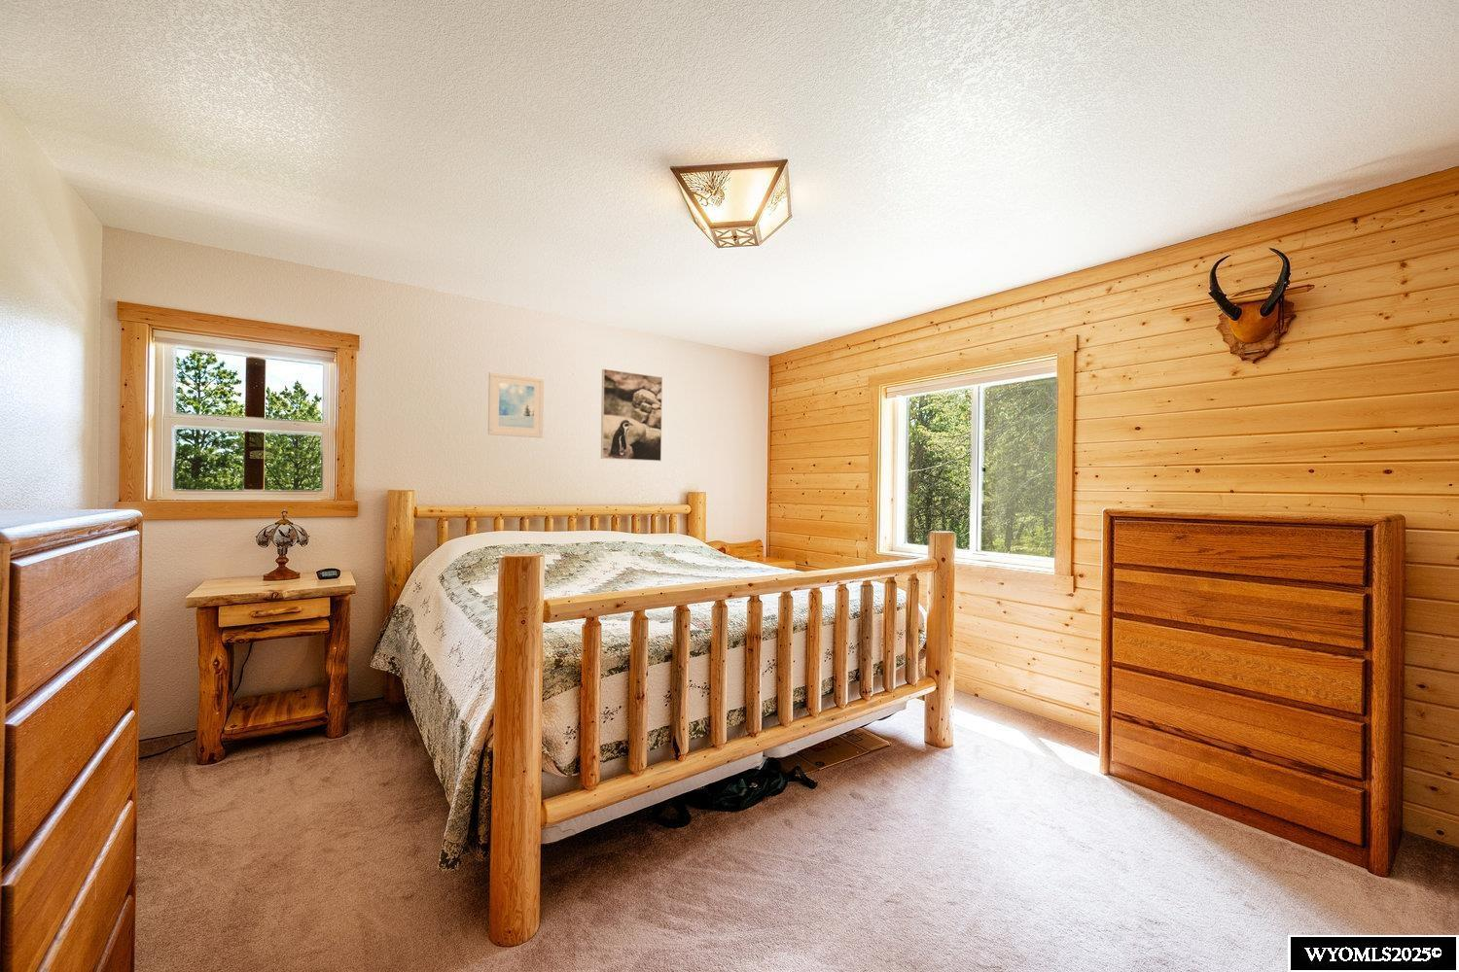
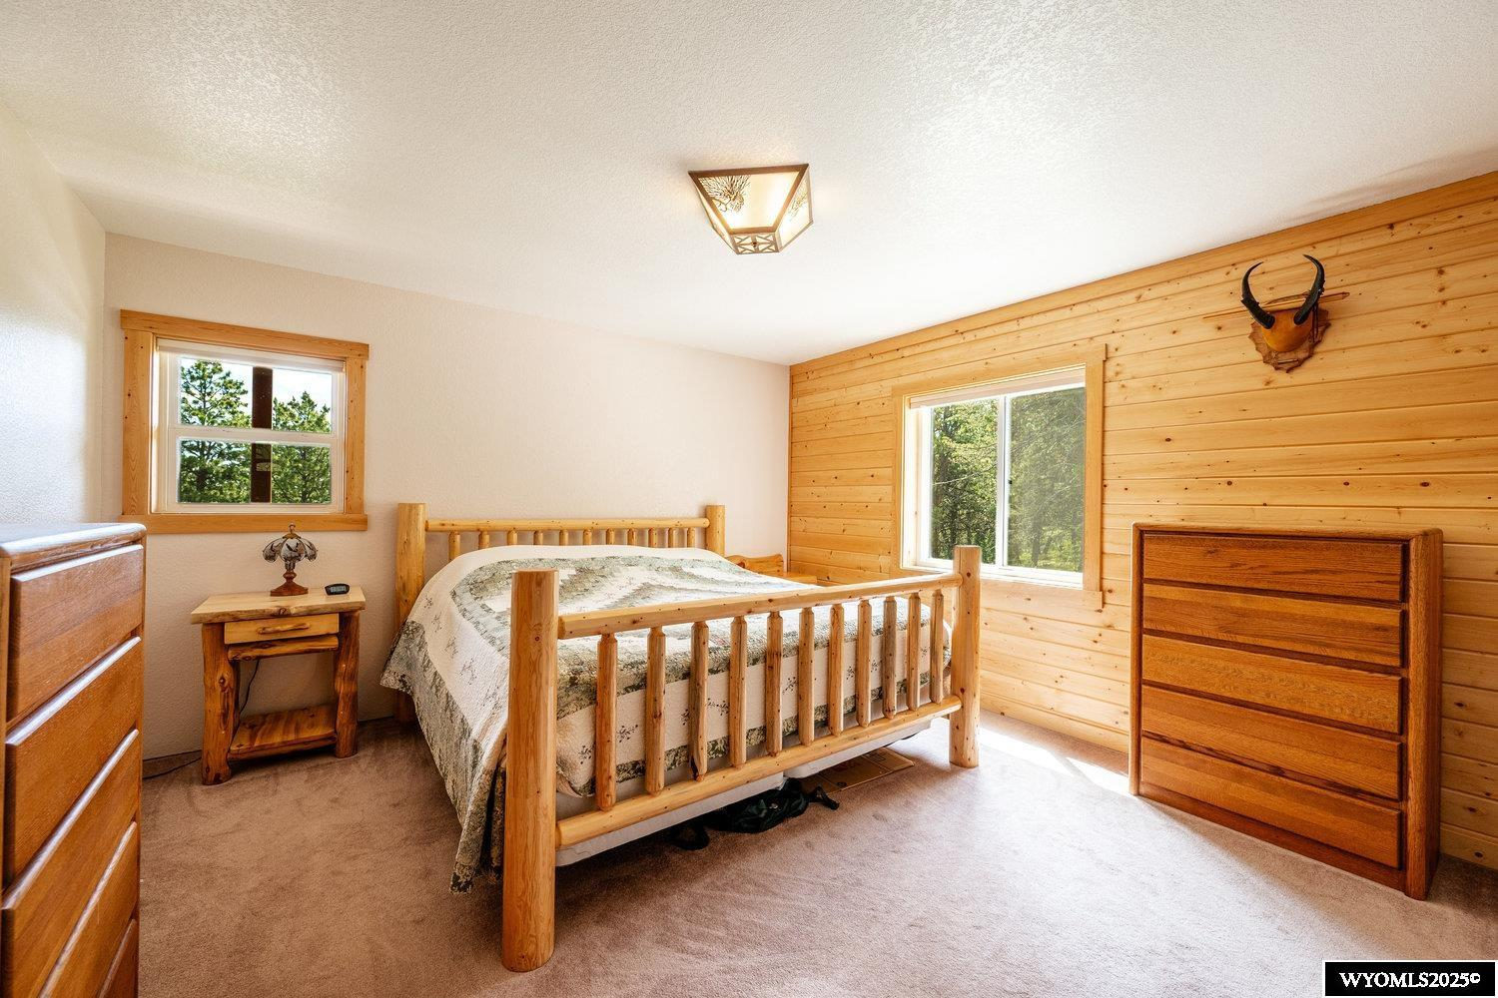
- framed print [487,371,545,438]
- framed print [600,369,663,462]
